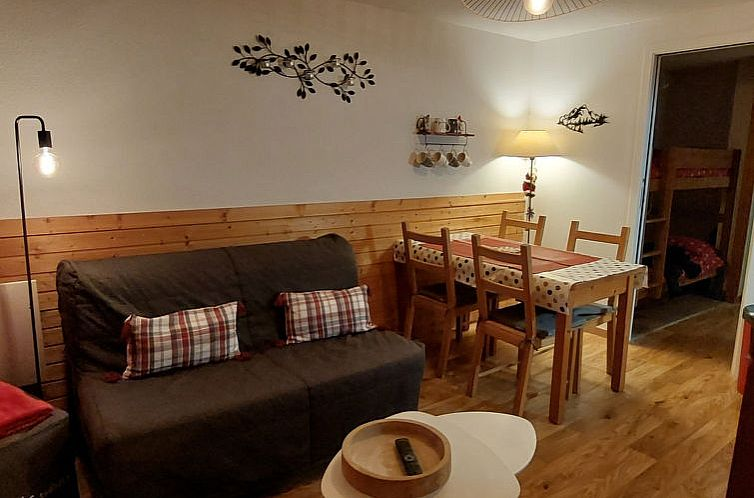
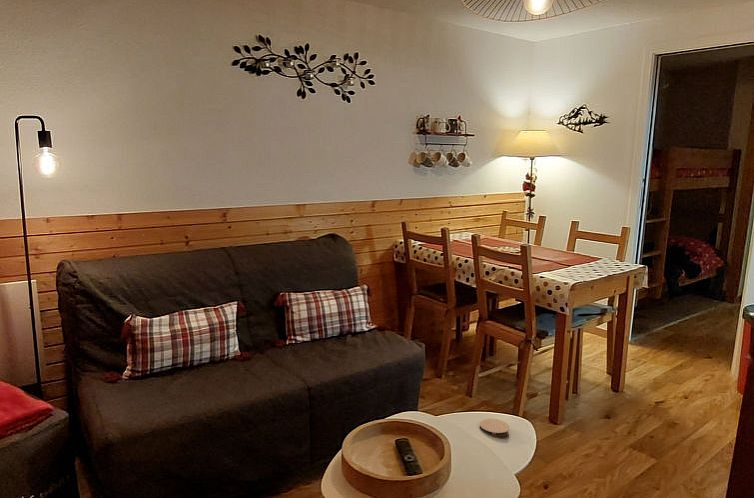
+ coaster [479,418,511,438]
